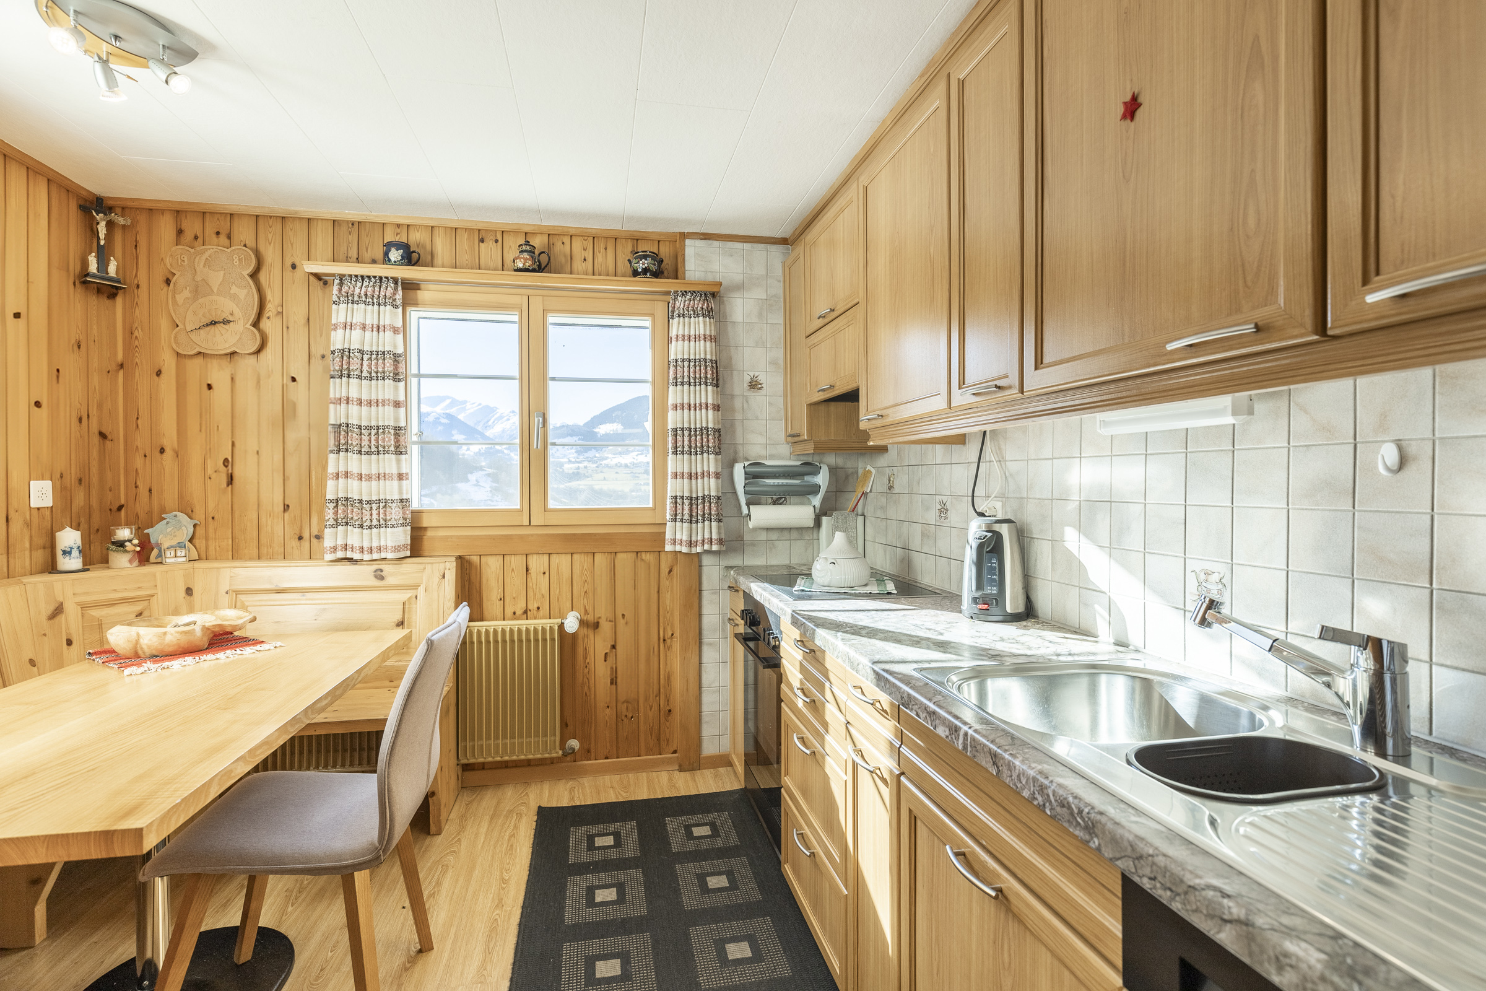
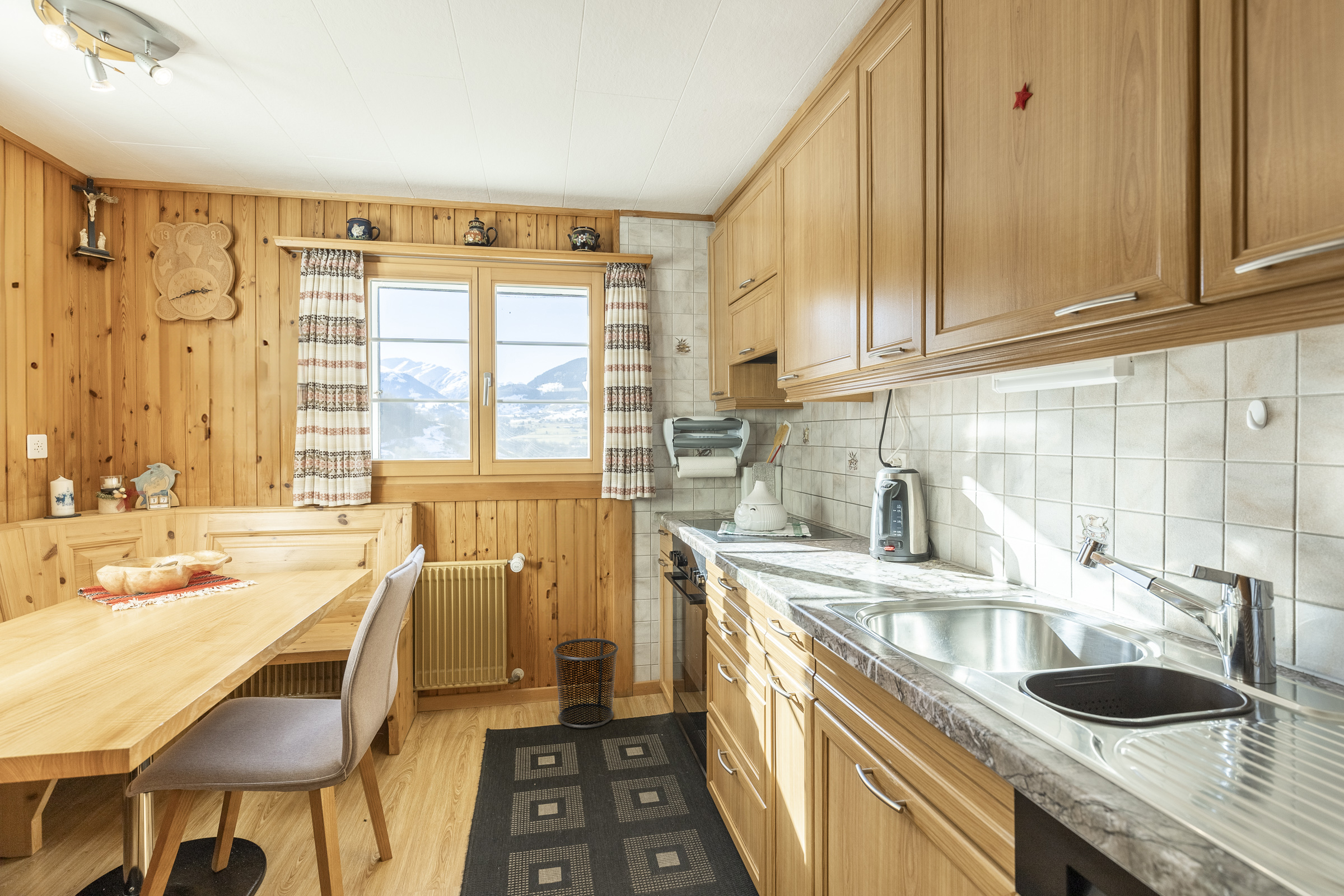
+ waste bin [553,638,619,729]
